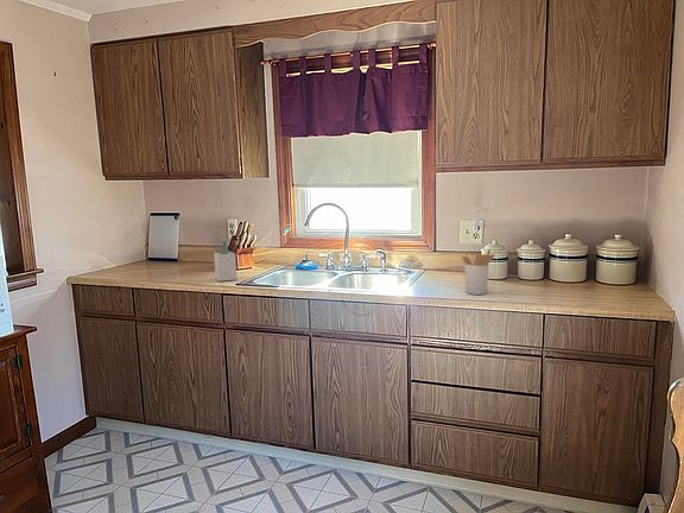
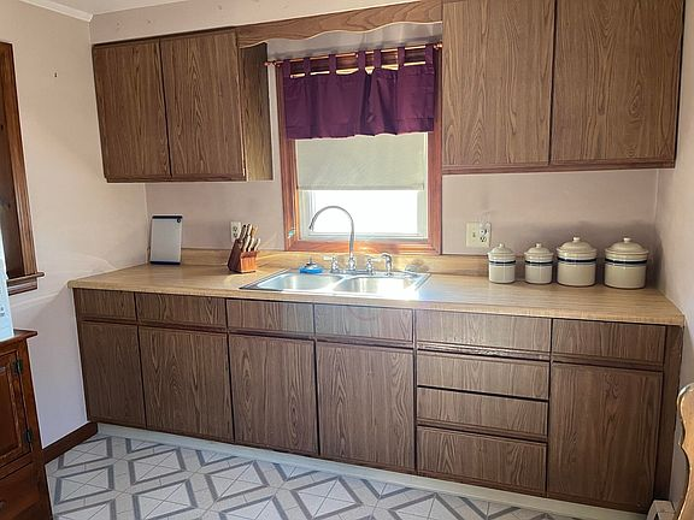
- soap bottle [213,239,238,283]
- utensil holder [461,248,495,296]
